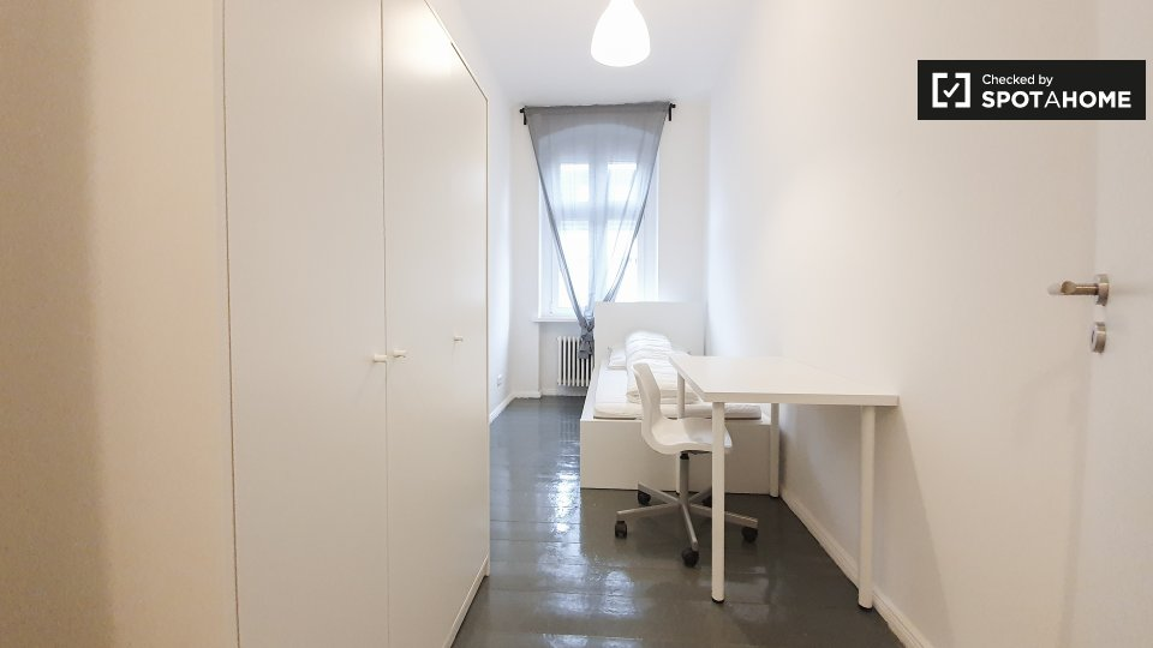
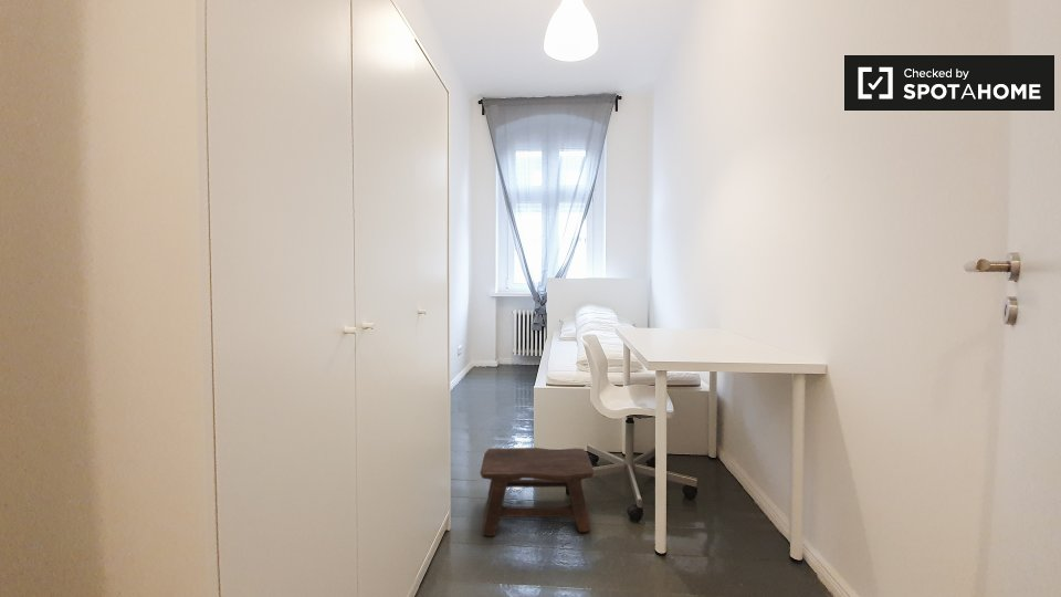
+ stool [479,447,596,537]
